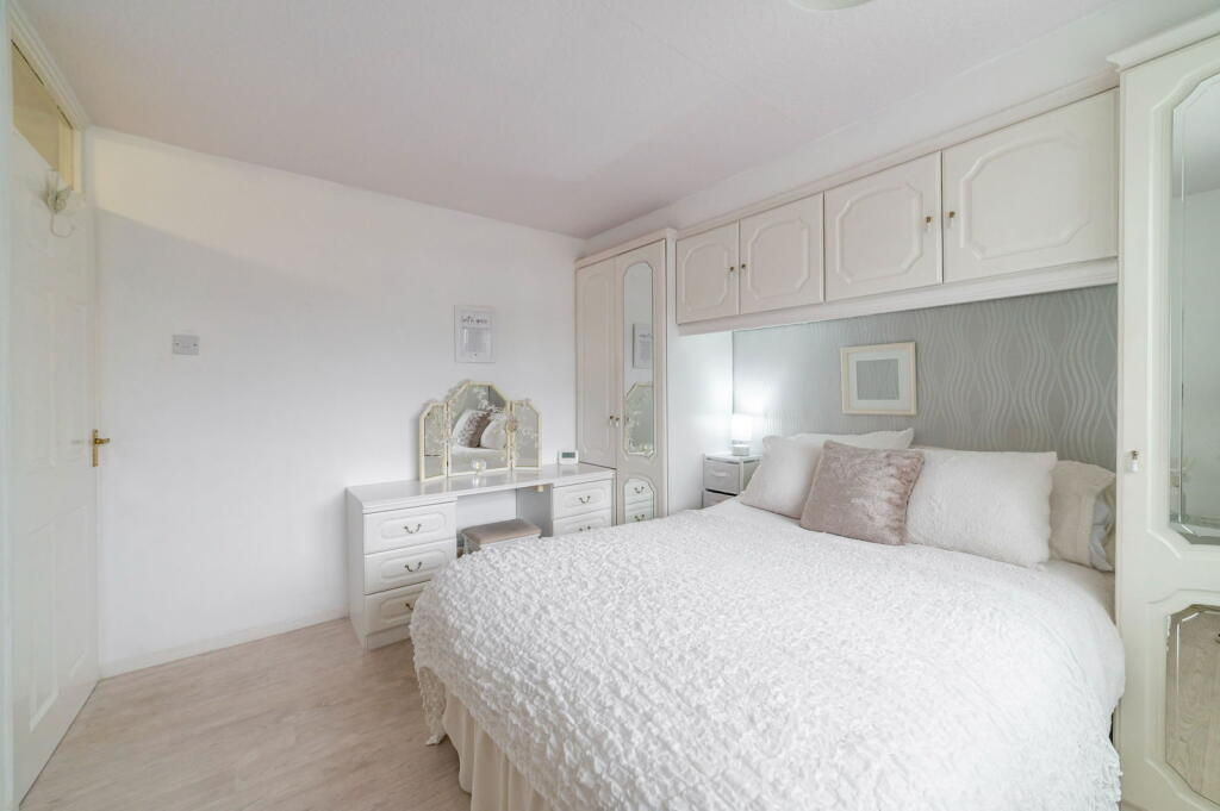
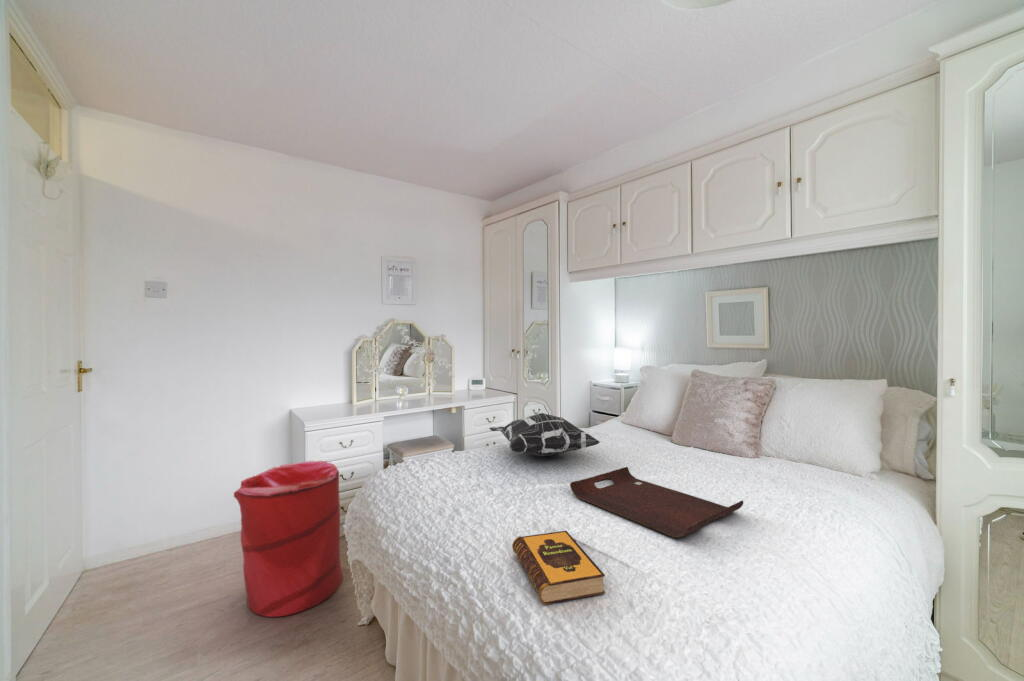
+ hardback book [511,530,606,606]
+ laundry hamper [233,460,344,618]
+ decorative pillow [488,412,601,458]
+ serving tray [569,466,744,539]
